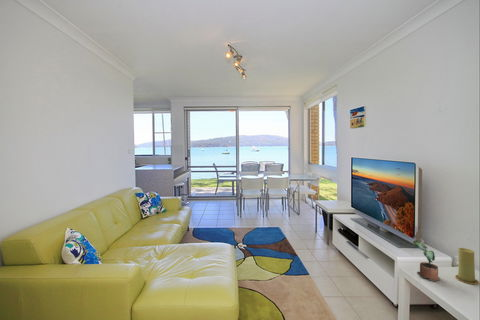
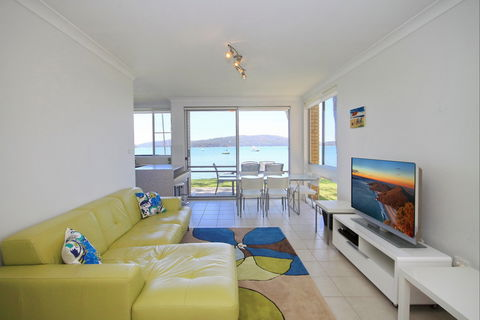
- potted plant [412,240,441,282]
- candle [454,247,480,285]
